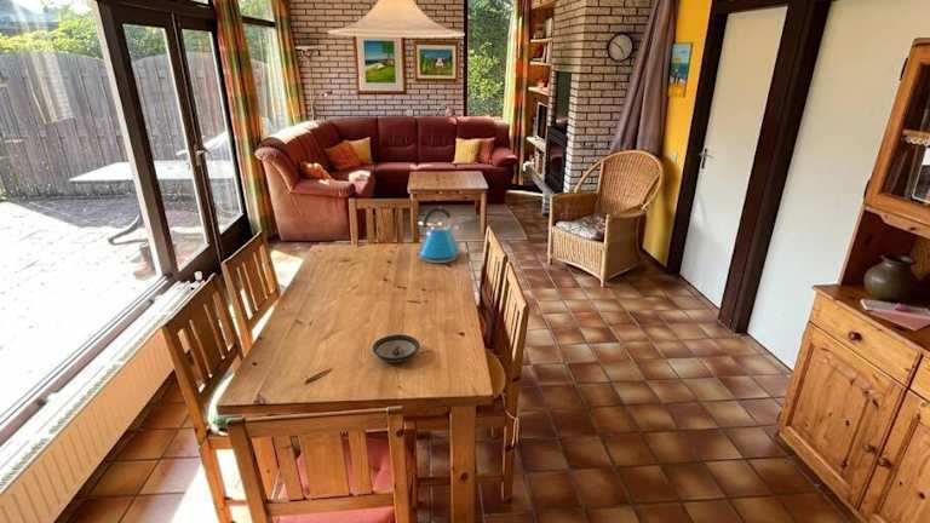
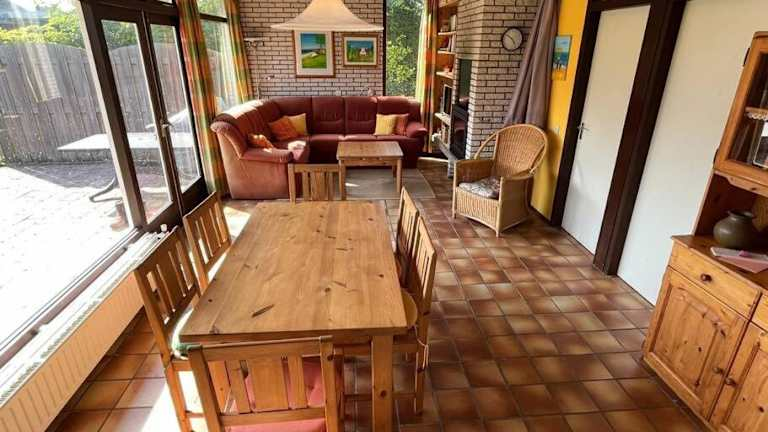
- saucer [372,333,420,363]
- kettle [415,206,460,264]
